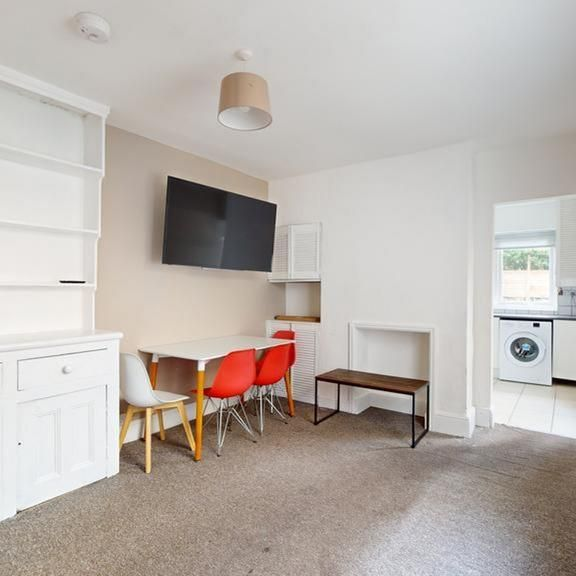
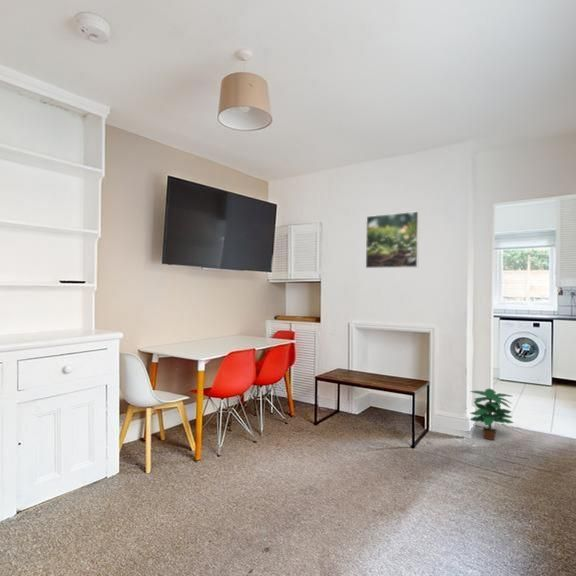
+ potted plant [469,388,515,441]
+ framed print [365,210,420,269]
